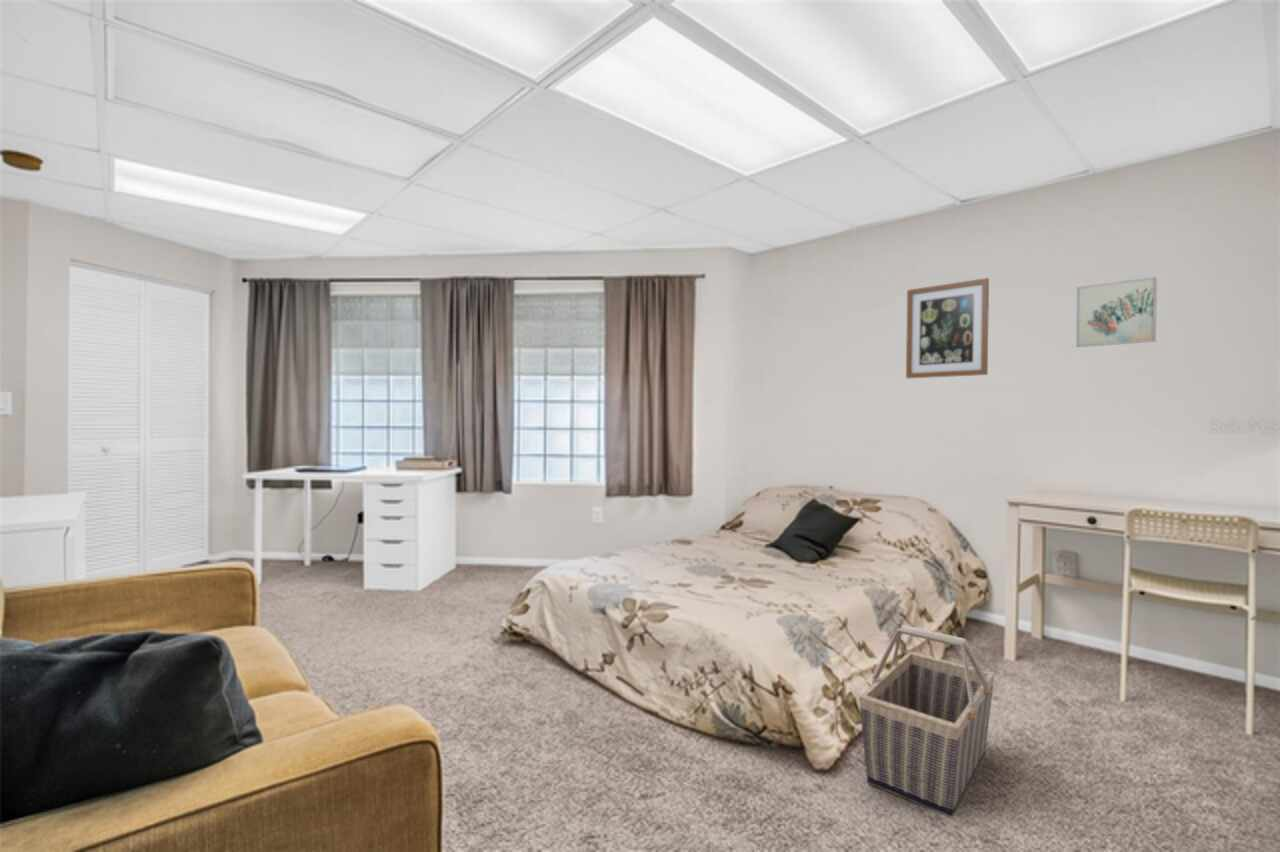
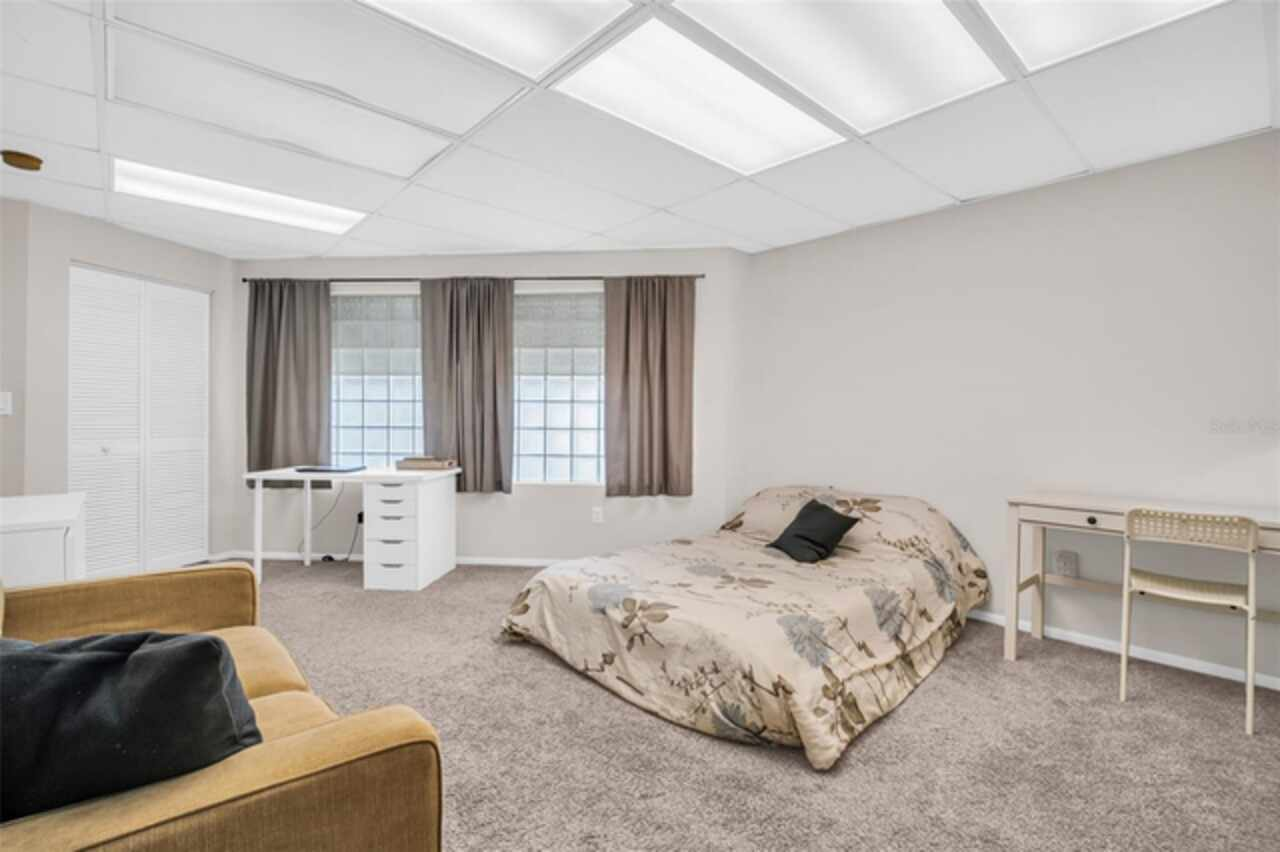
- wall art [905,277,990,379]
- wall art [1075,276,1158,348]
- basket [858,624,995,819]
